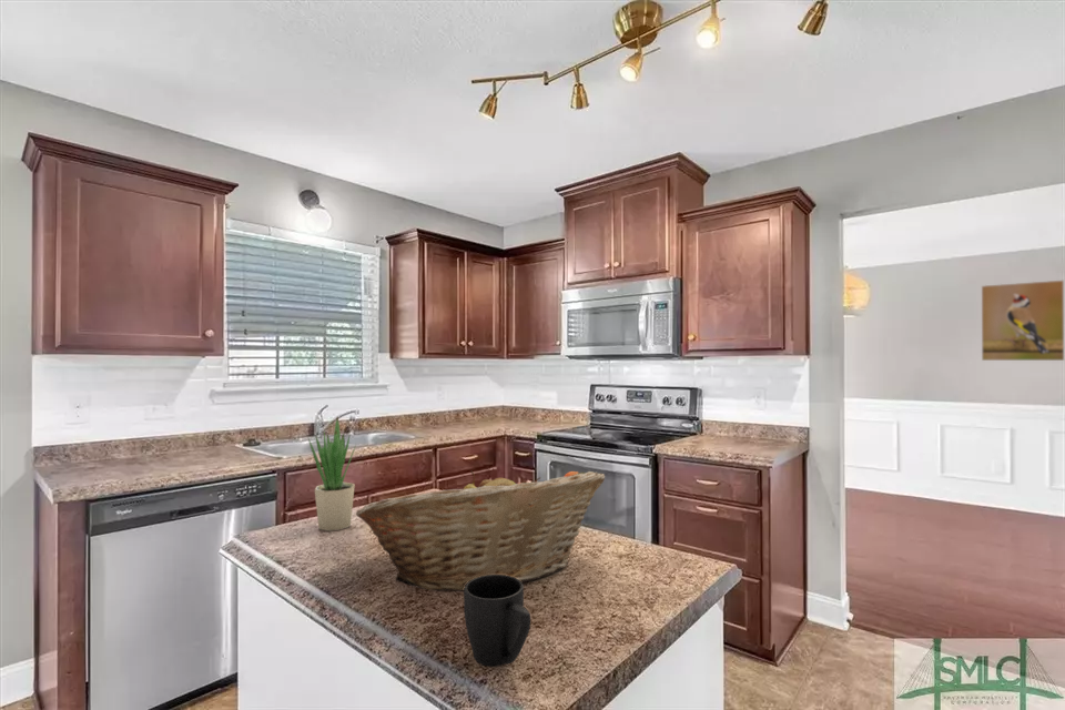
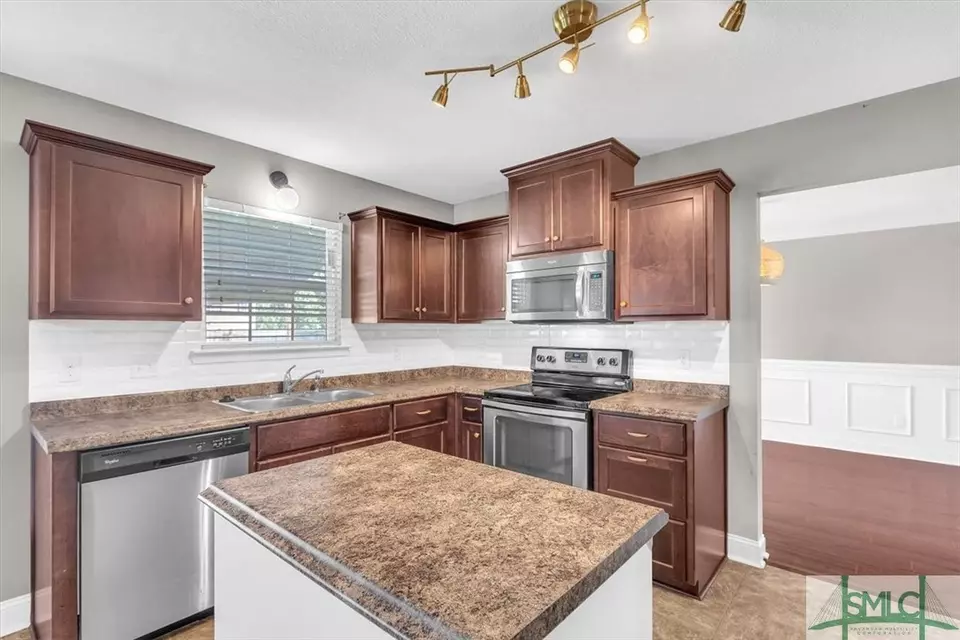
- fruit basket [355,469,606,592]
- potted plant [307,416,357,532]
- mug [463,575,531,668]
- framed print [981,280,1065,362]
